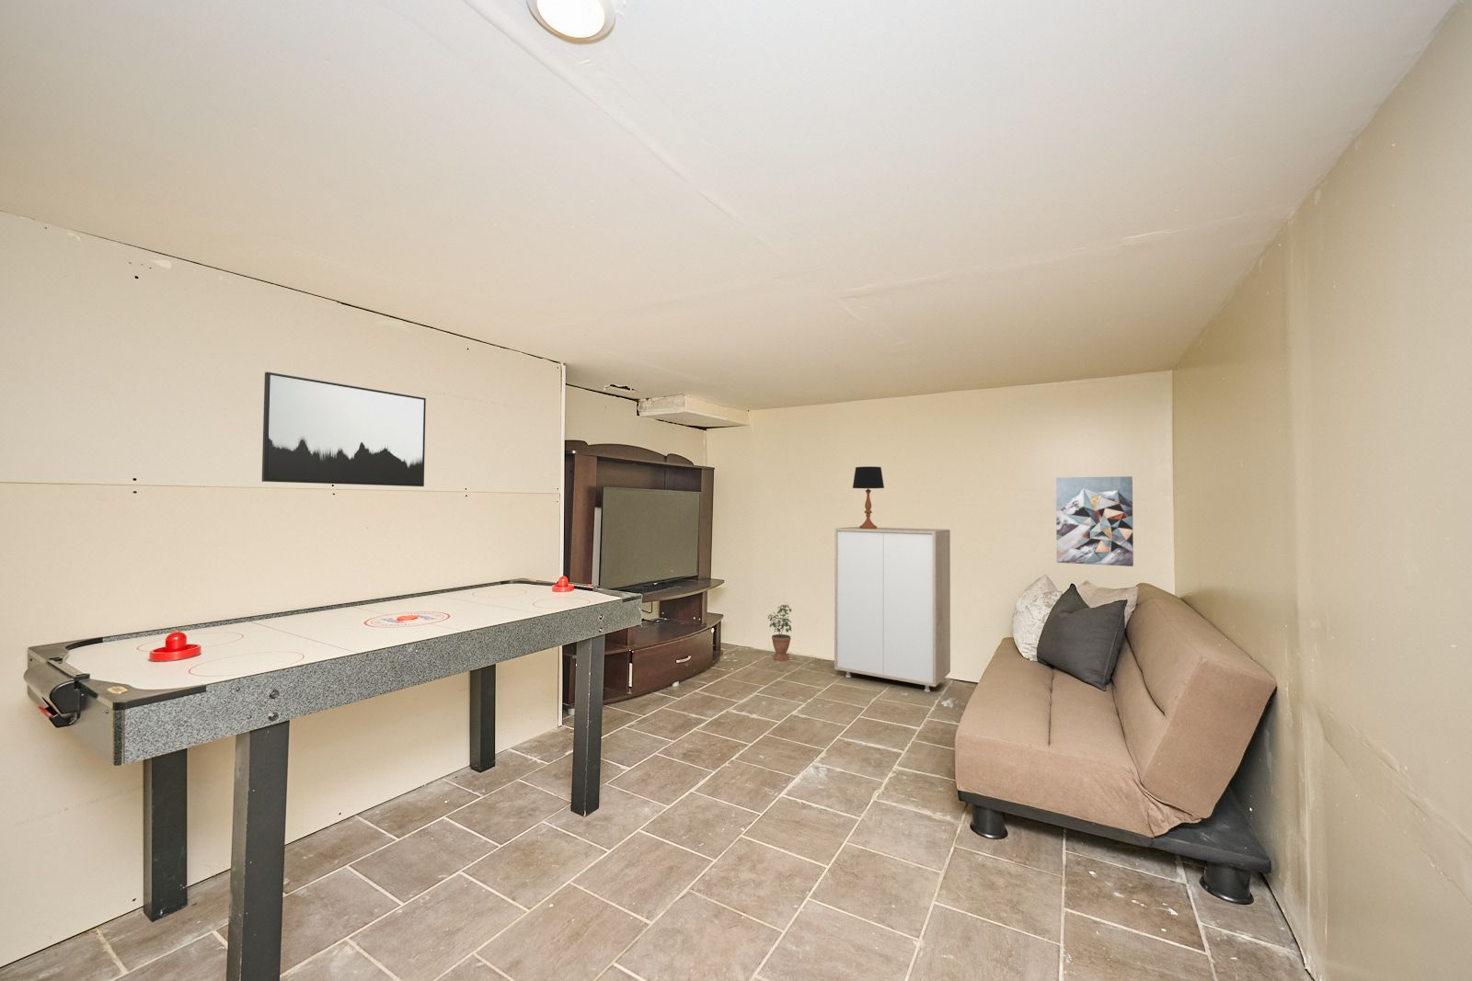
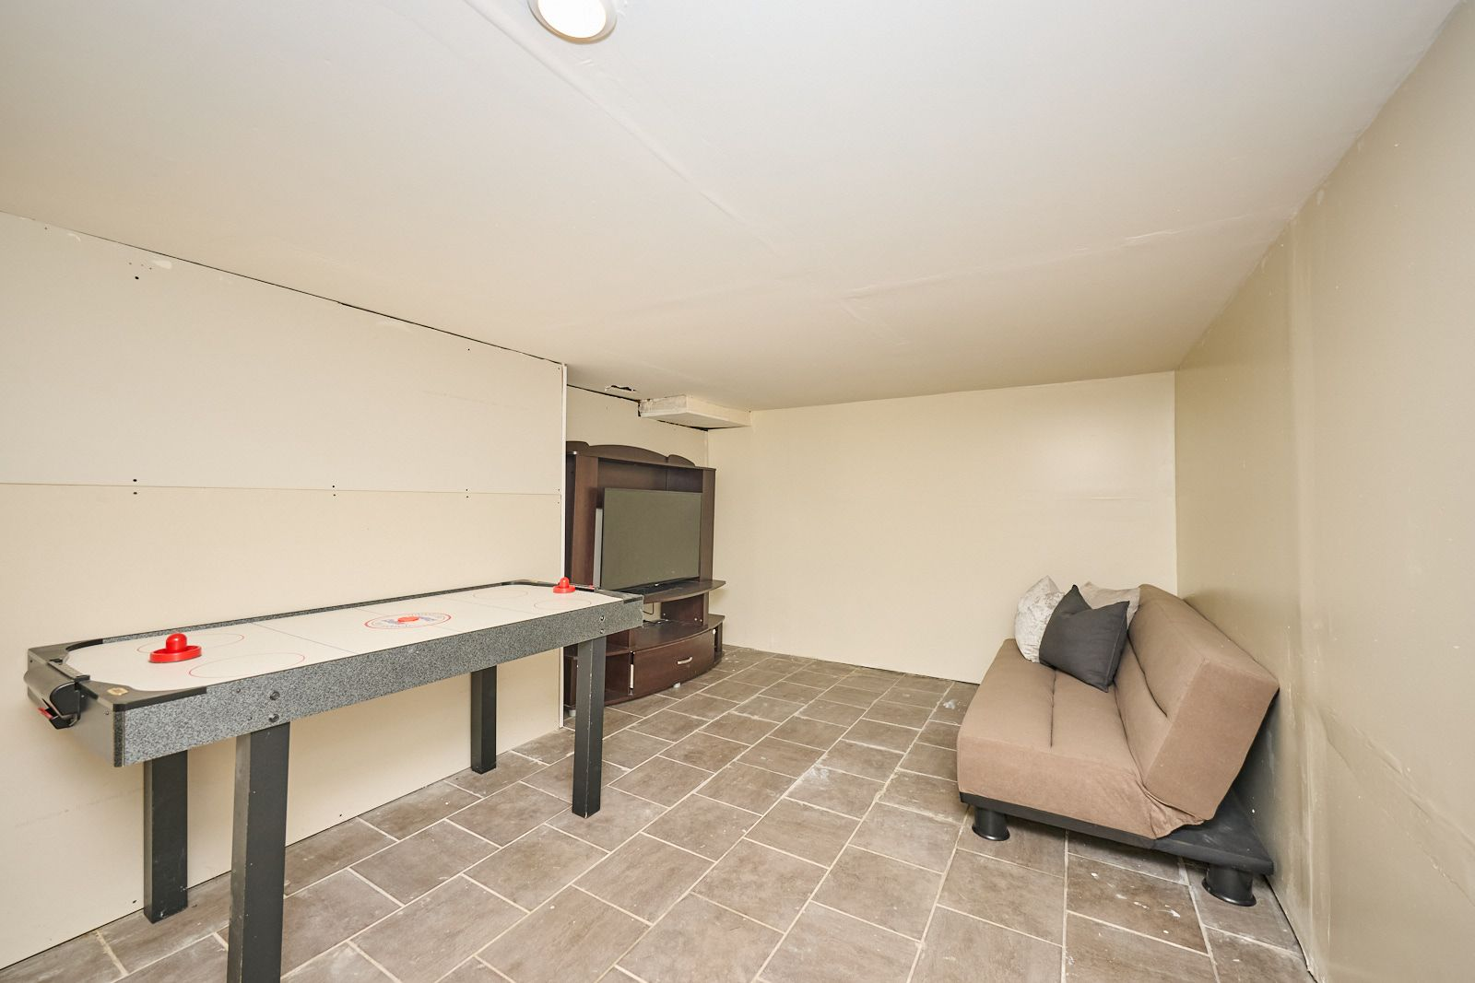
- potted plant [768,603,792,661]
- table lamp [852,466,885,529]
- wall art [1055,475,1135,567]
- storage cabinet [833,526,952,693]
- wall art [262,371,427,487]
